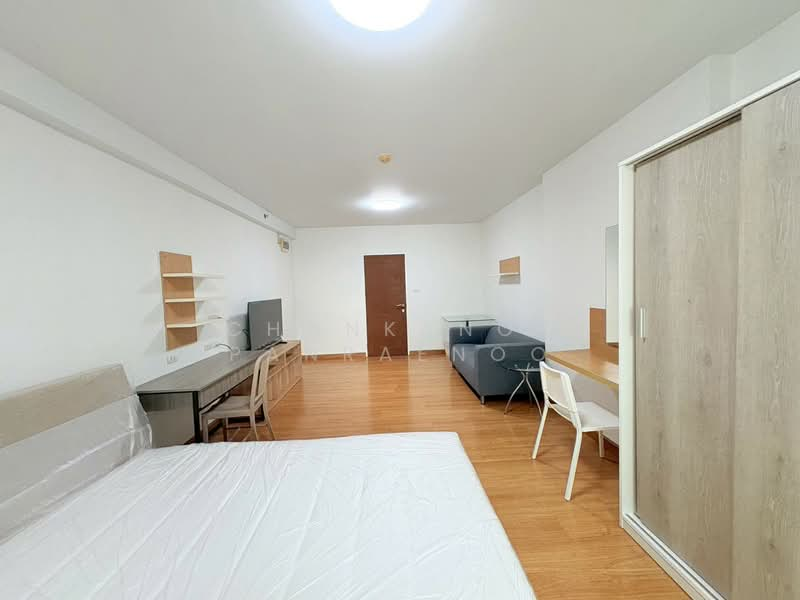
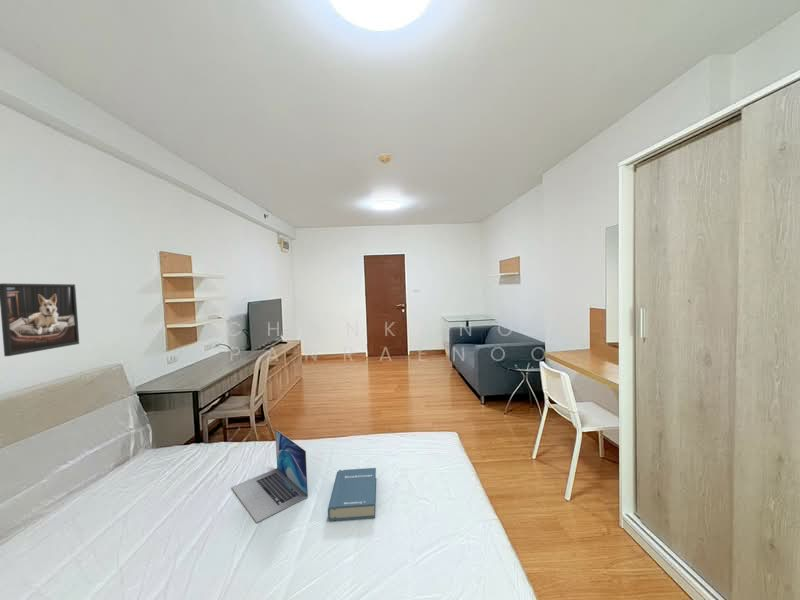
+ laptop [230,428,309,524]
+ hardback book [327,467,377,522]
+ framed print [0,282,80,357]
